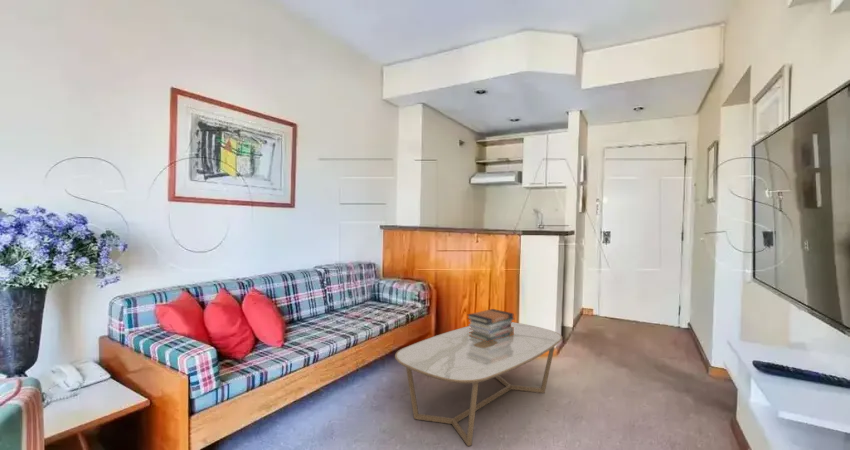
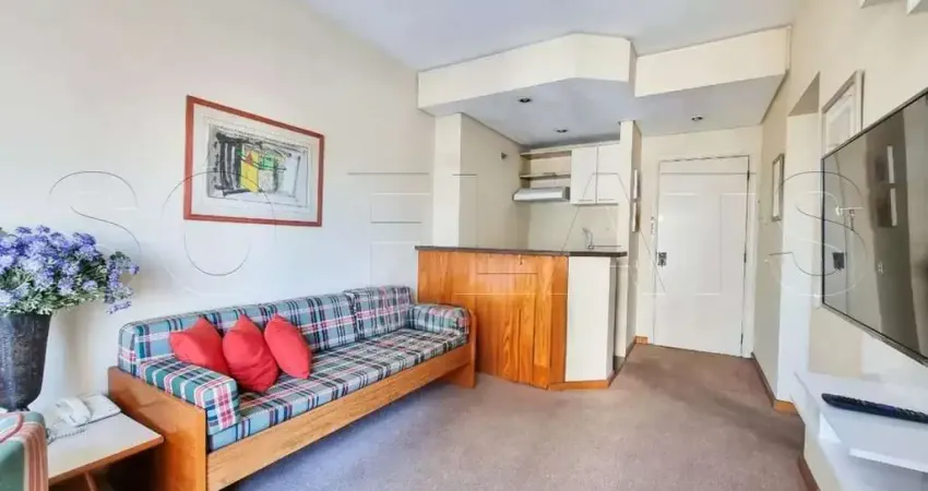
- book stack [466,308,515,342]
- coffee table [394,321,563,447]
